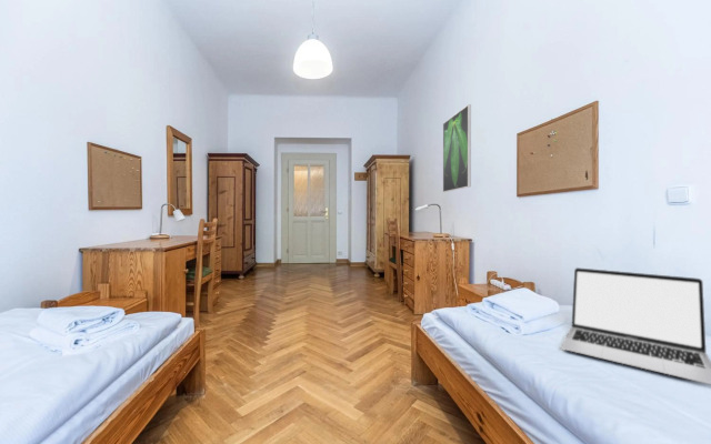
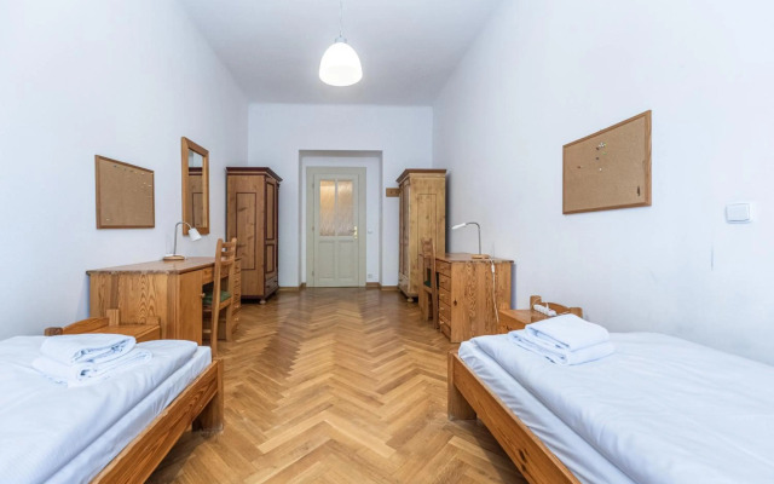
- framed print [442,103,472,193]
- laptop [560,266,711,385]
